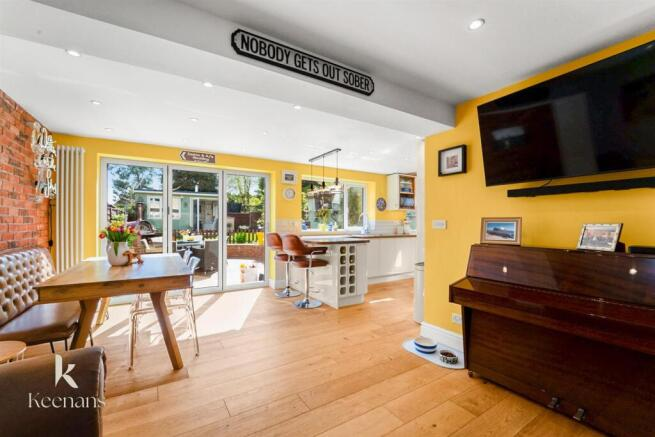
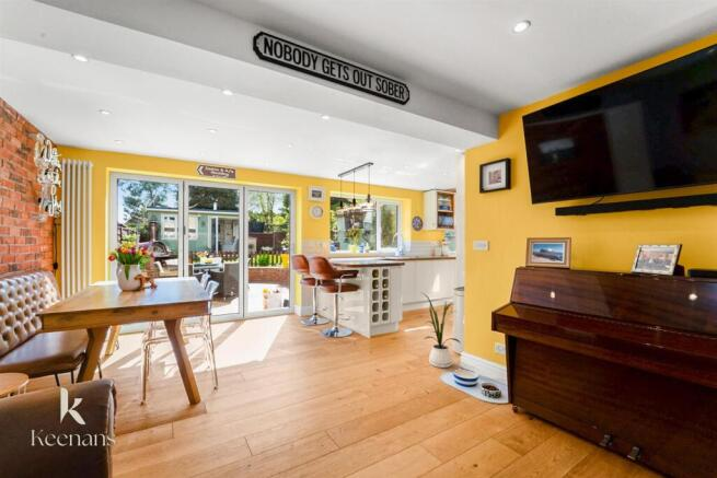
+ house plant [419,291,462,369]
